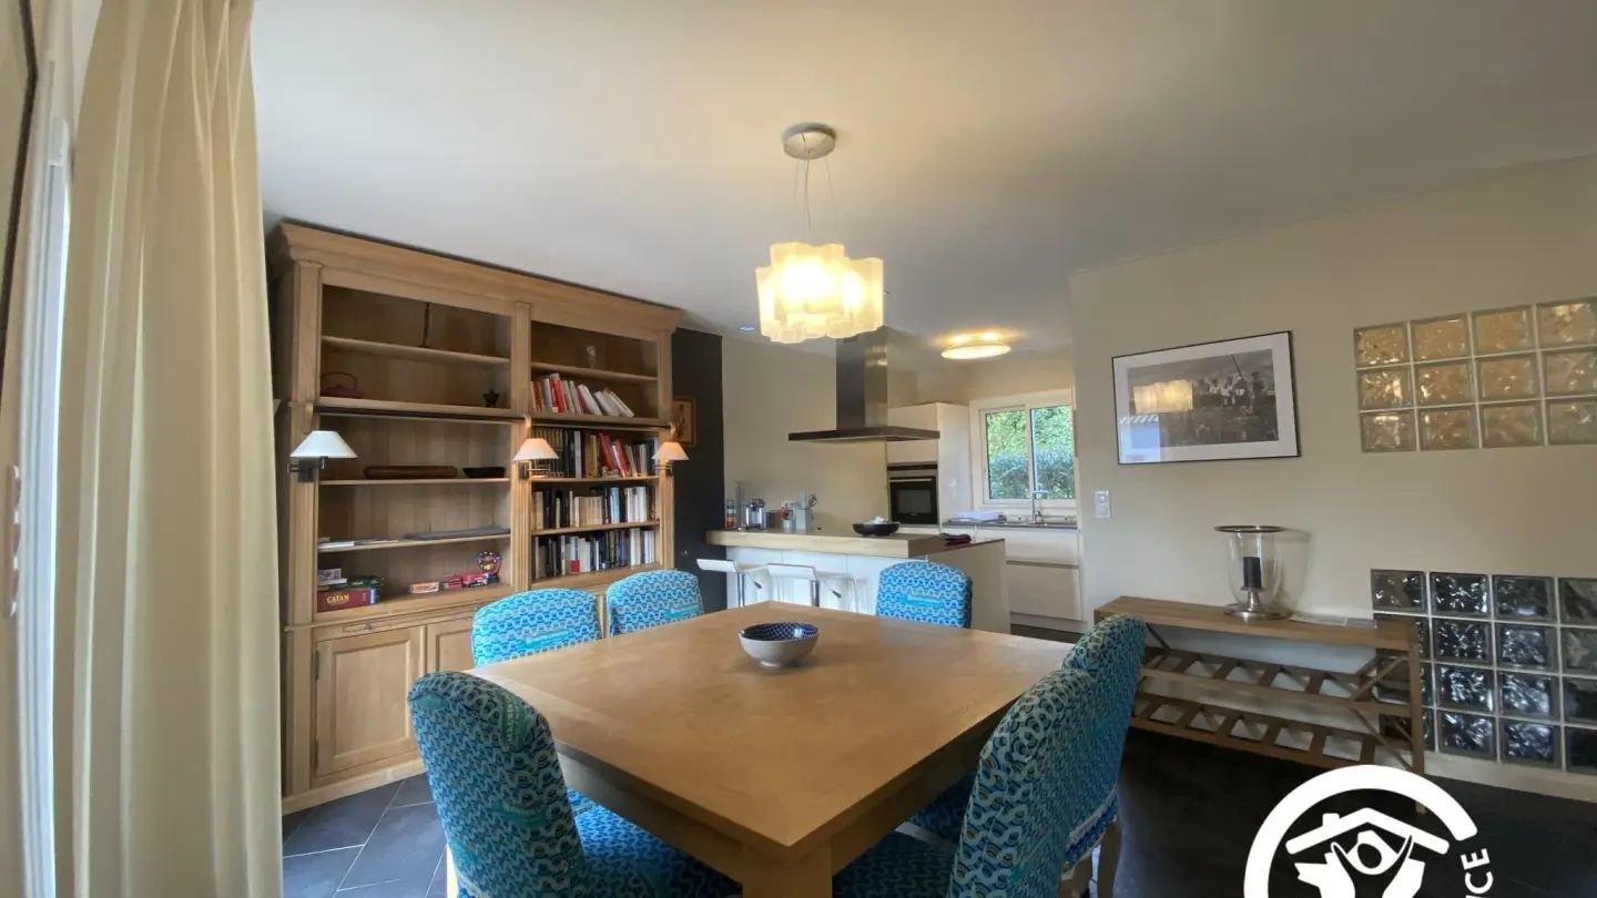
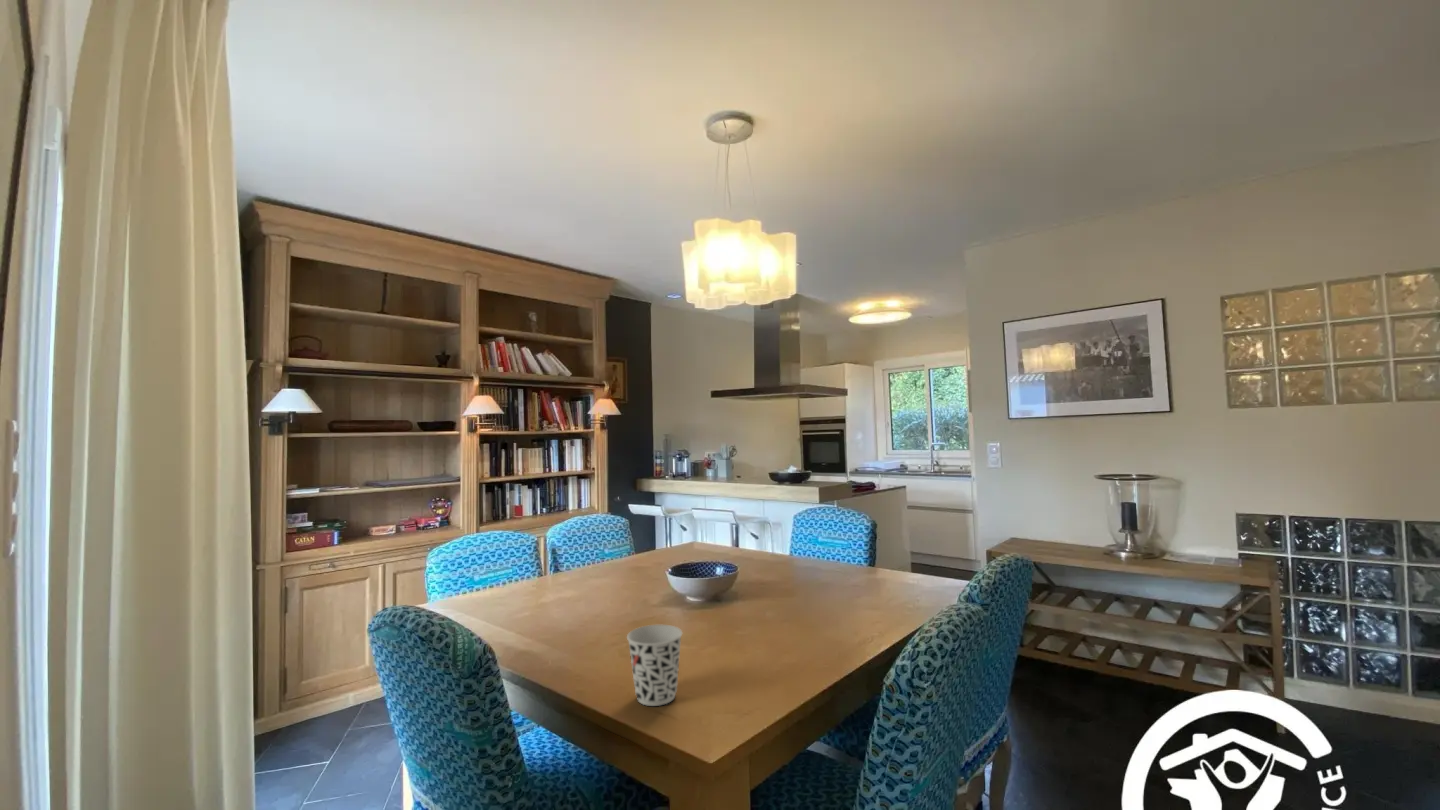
+ cup [626,624,683,707]
